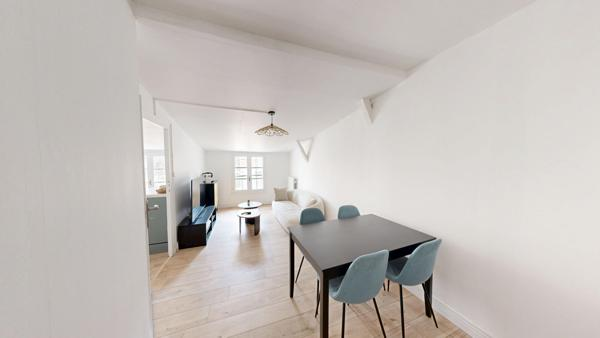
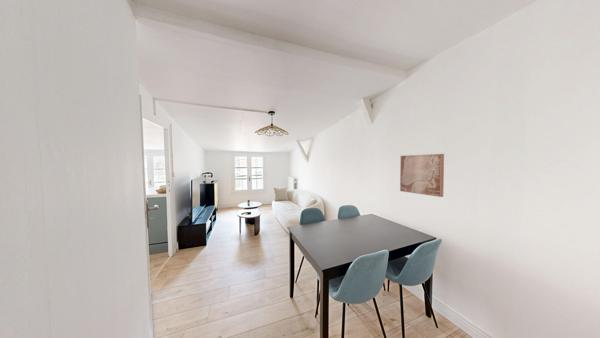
+ wall art [399,153,445,198]
